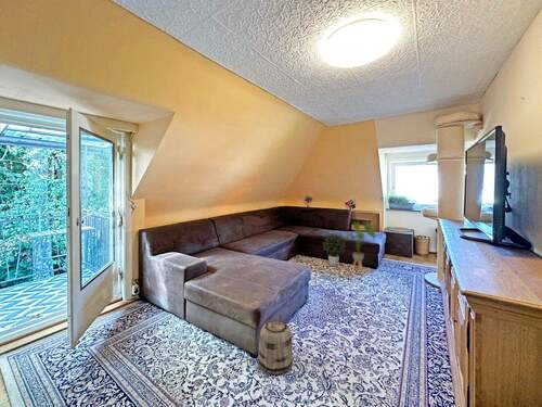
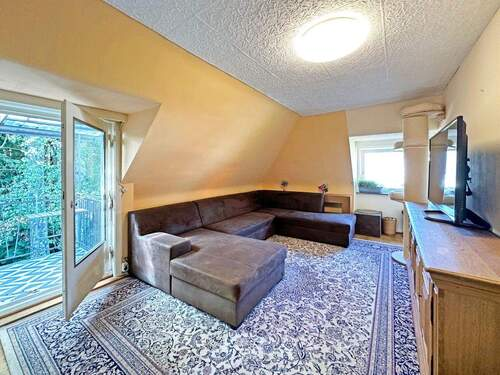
- potted plant [322,233,347,267]
- house plant [344,220,377,276]
- basket [257,314,294,376]
